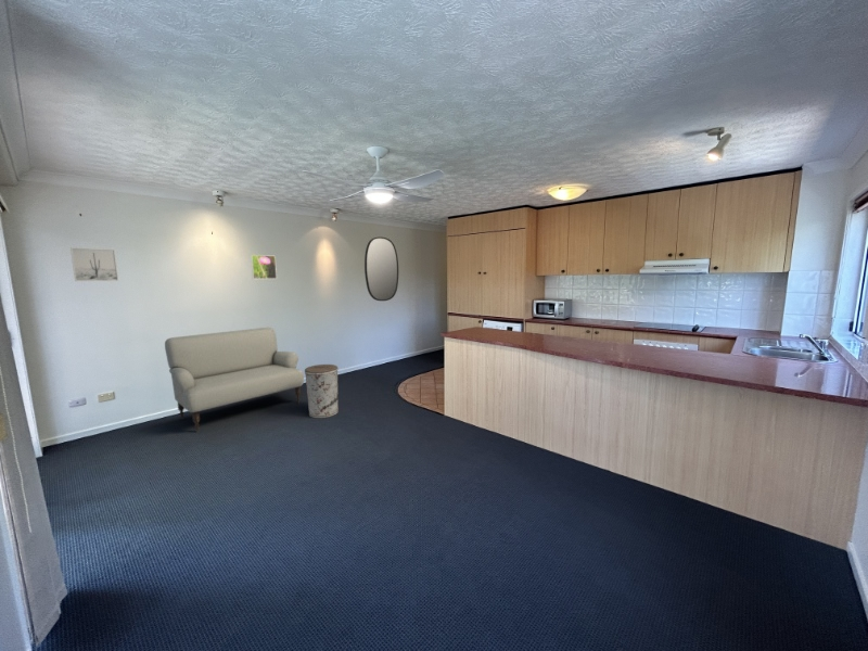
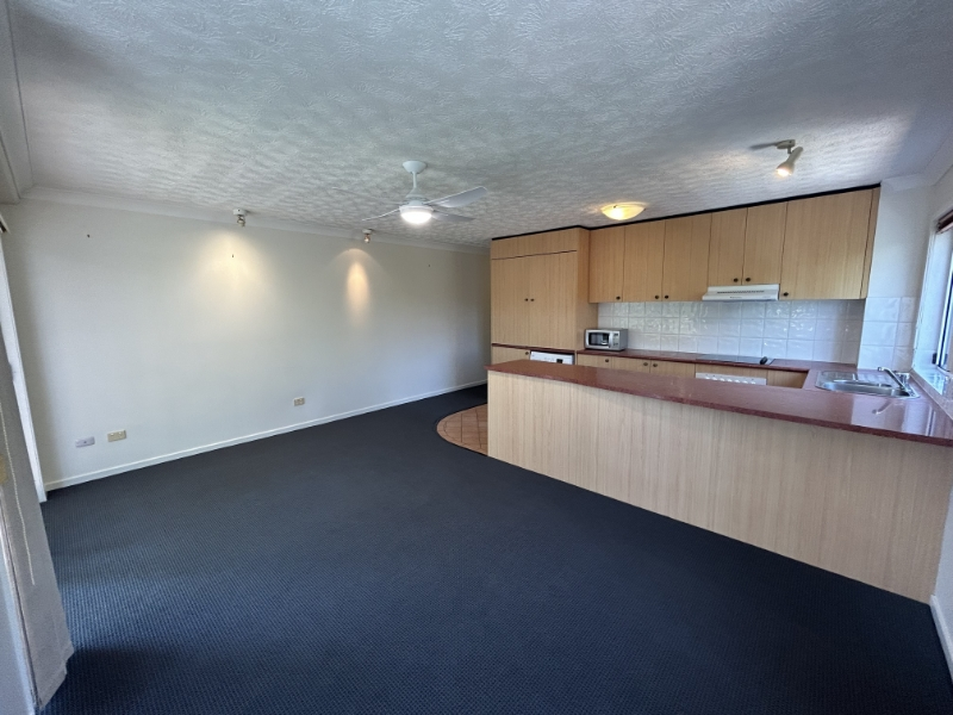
- trash can [304,363,340,419]
- sofa [164,327,305,432]
- wall art [69,246,119,282]
- home mirror [363,237,399,302]
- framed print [250,254,278,280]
